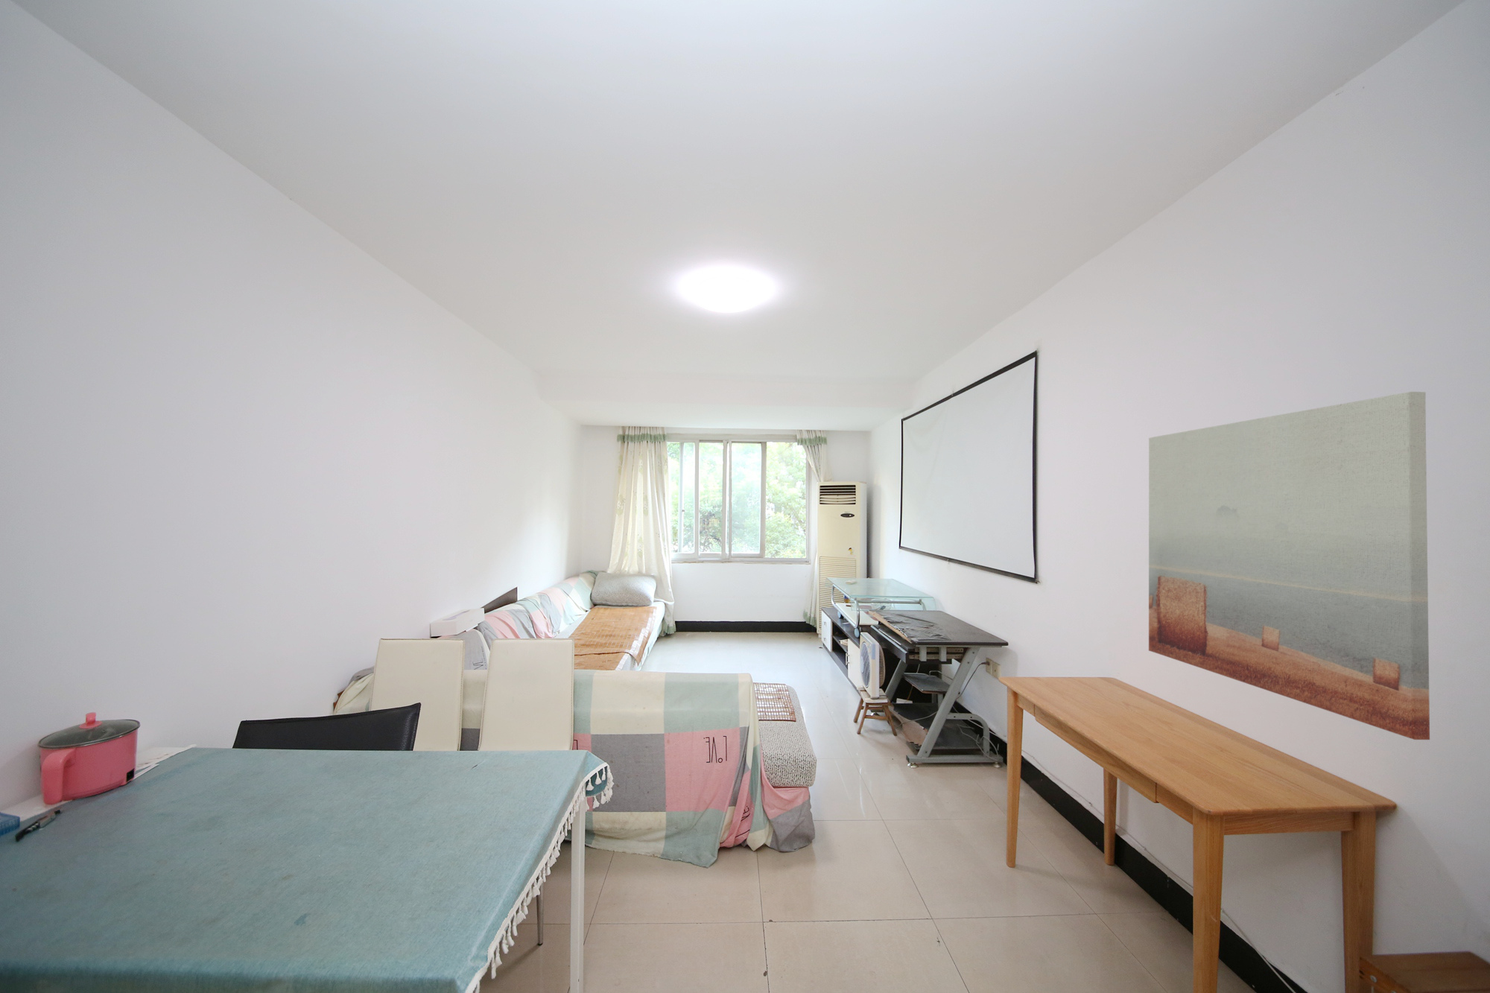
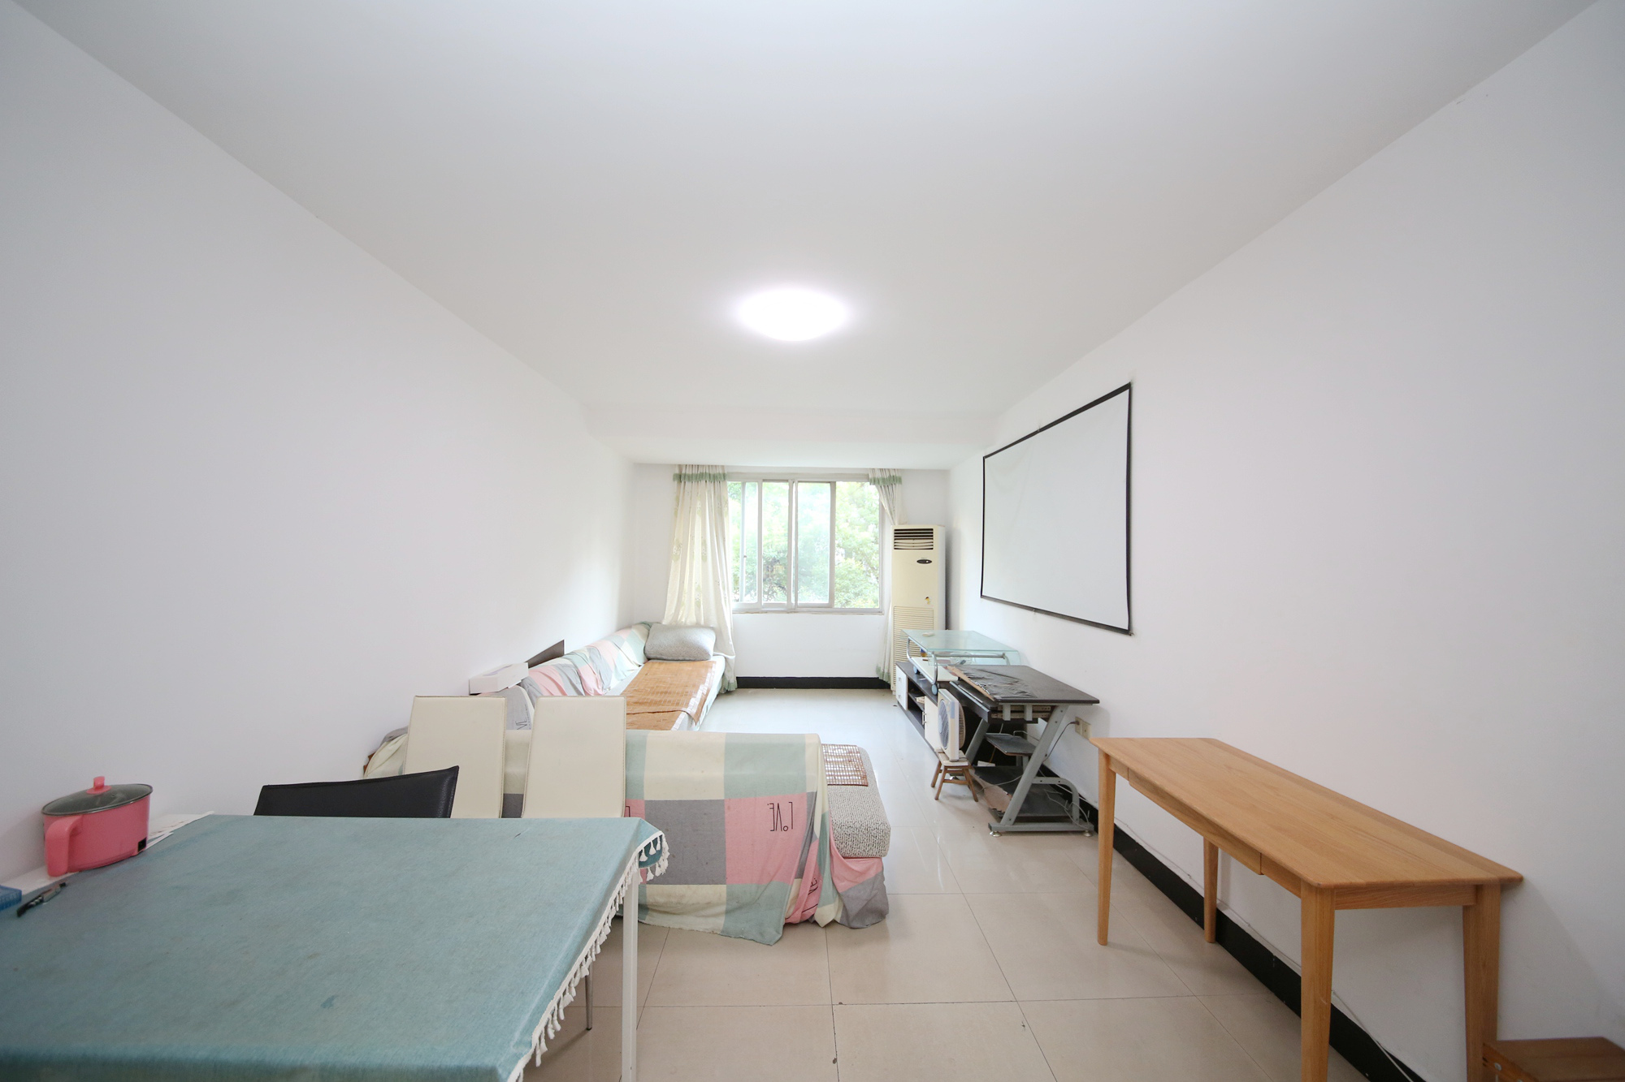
- wall art [1148,391,1430,740]
